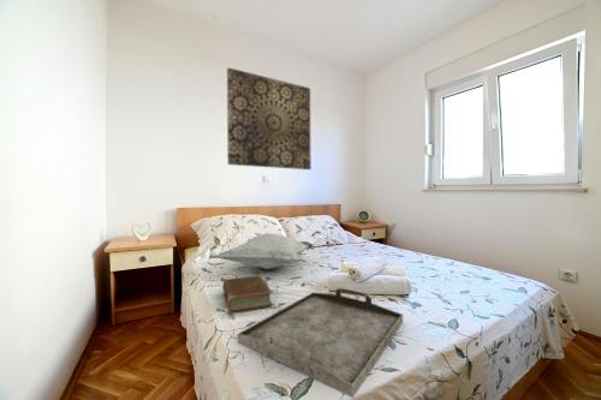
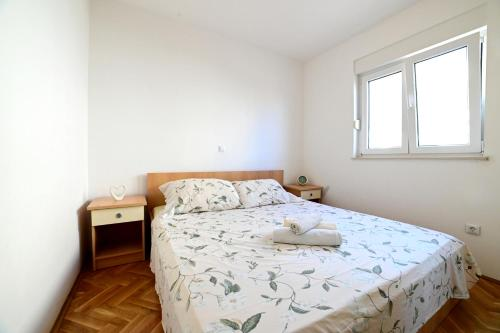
- serving tray [237,287,404,399]
- cushion [216,232,314,270]
- wall art [226,66,313,171]
- book [222,275,273,315]
